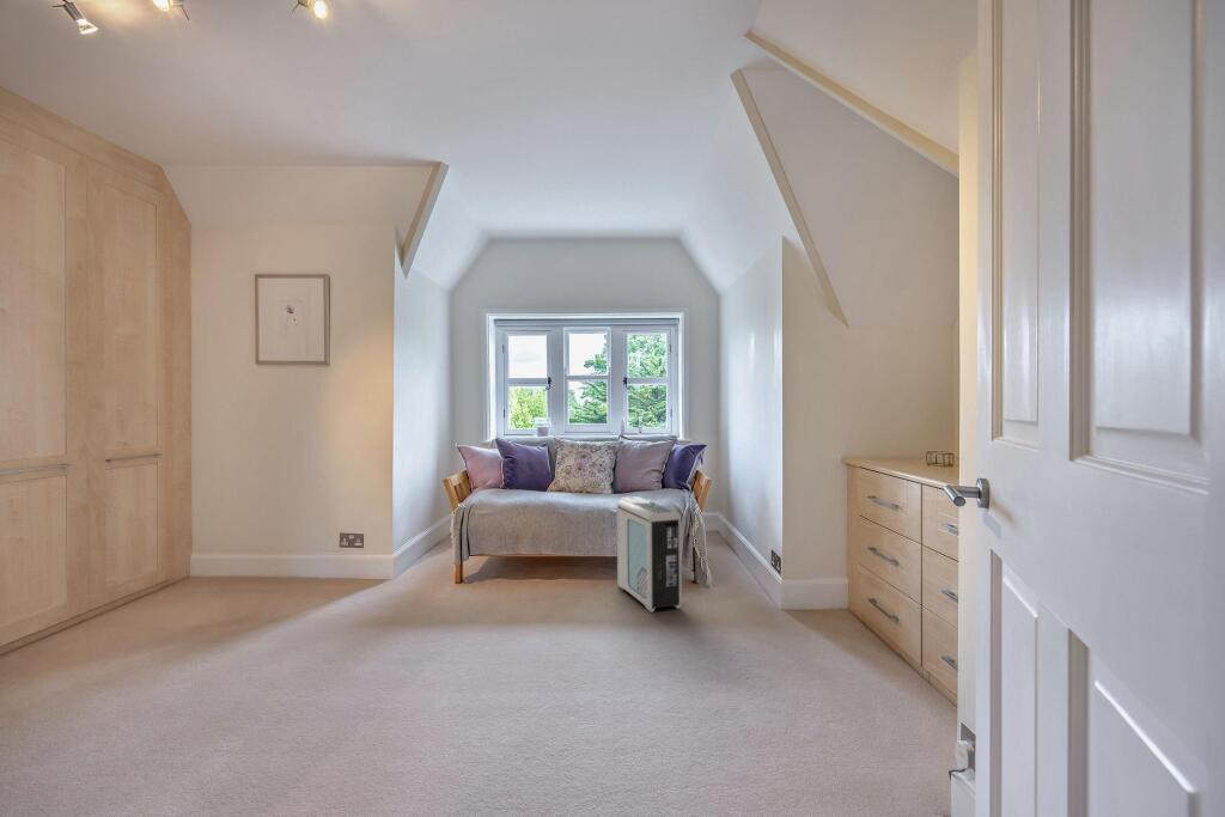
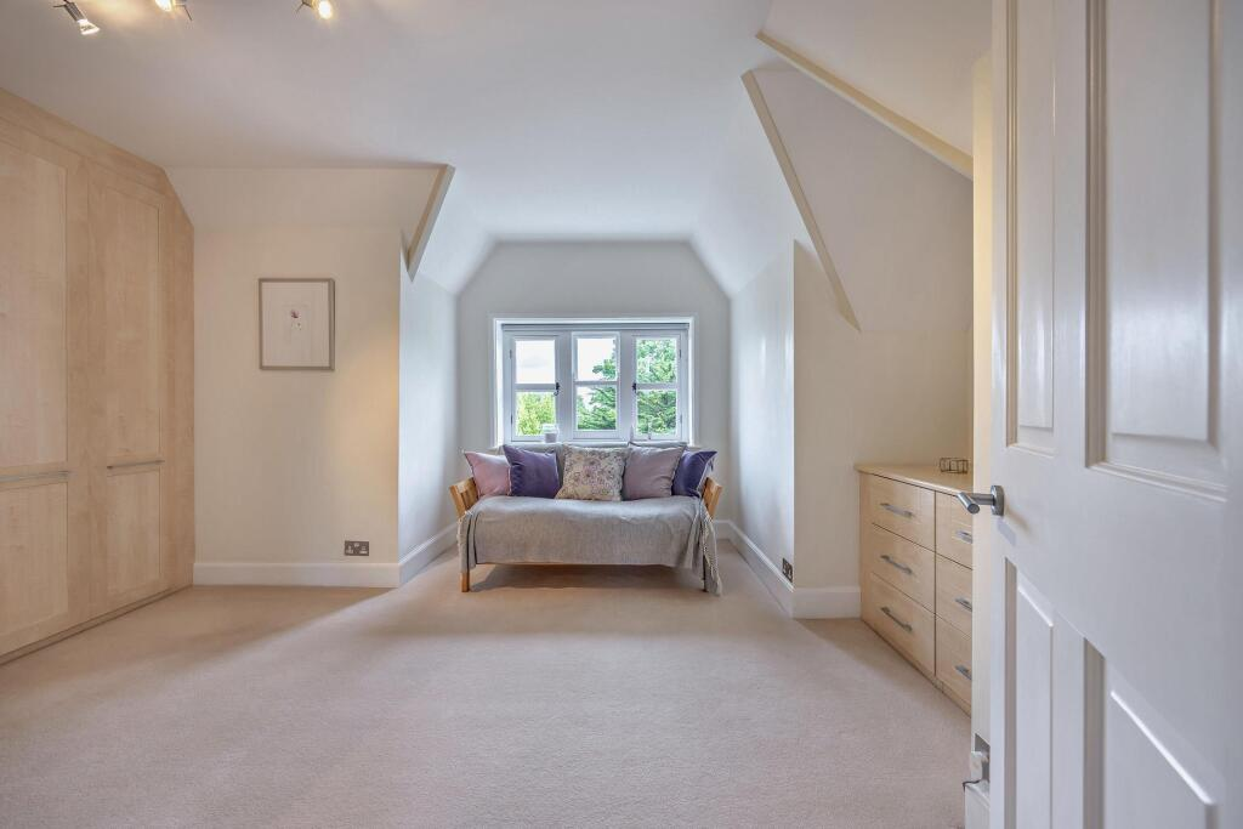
- air purifier [616,495,683,614]
